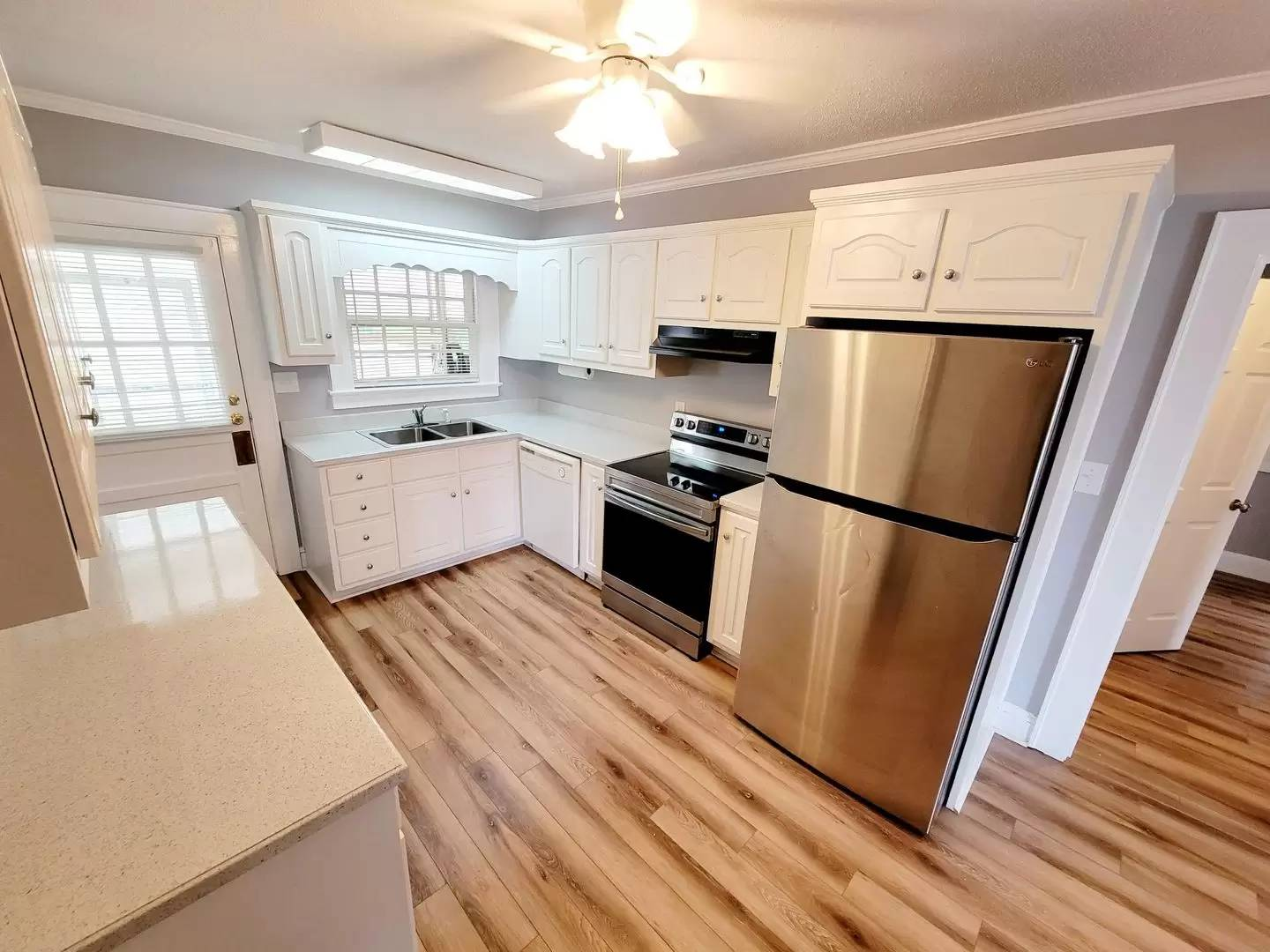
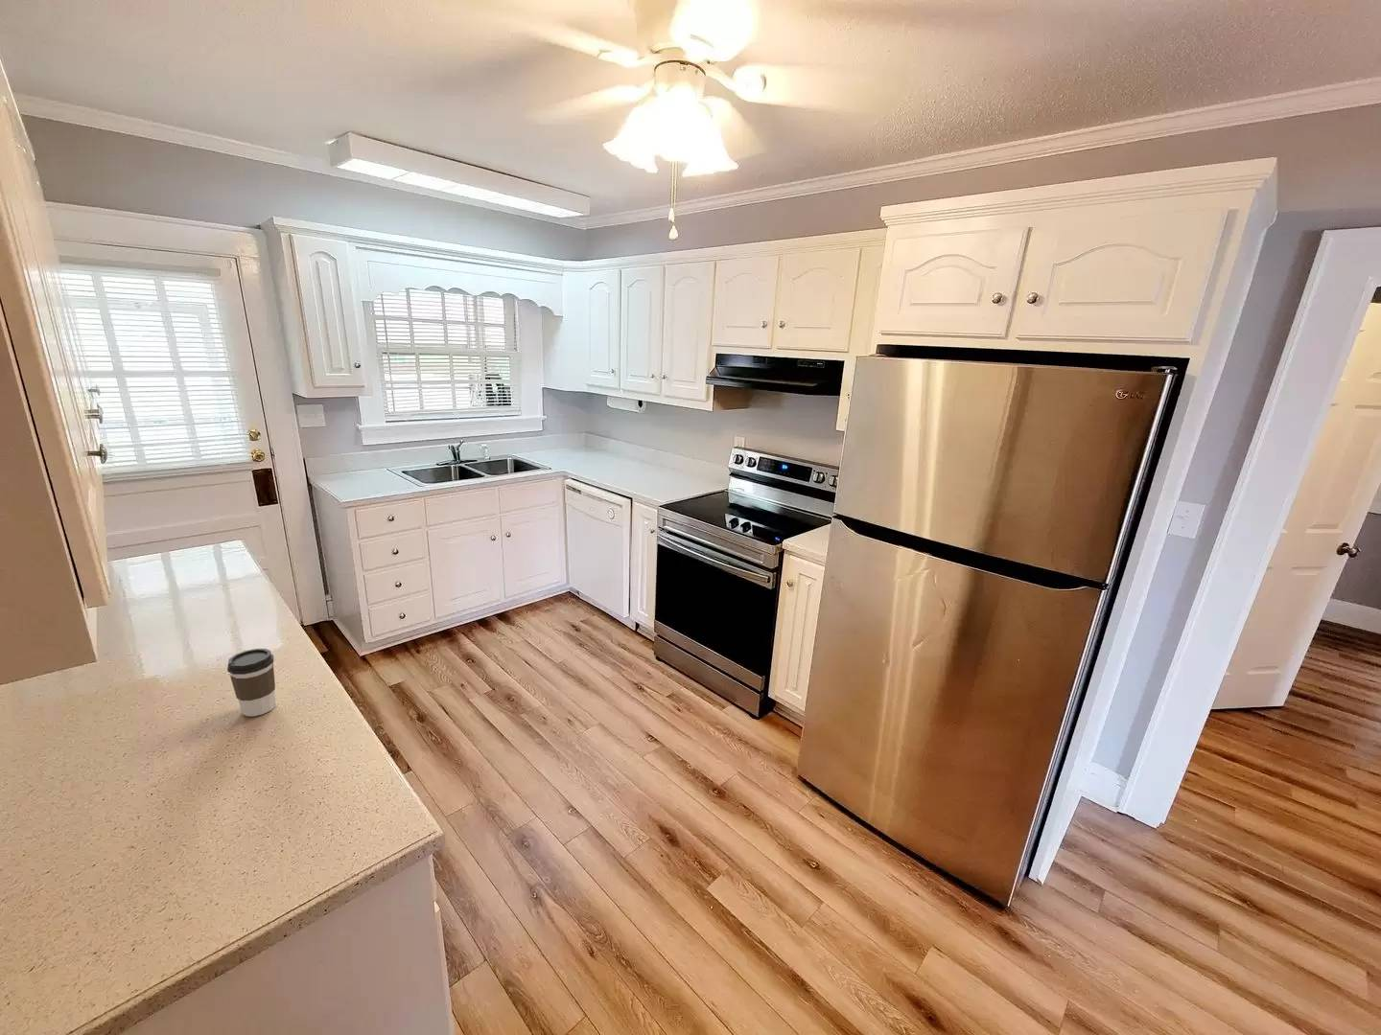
+ coffee cup [226,648,276,716]
